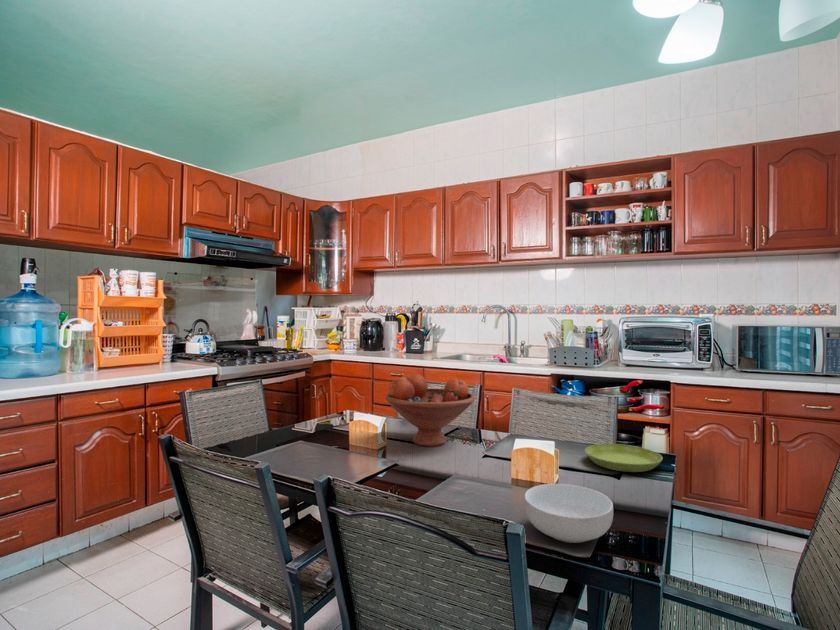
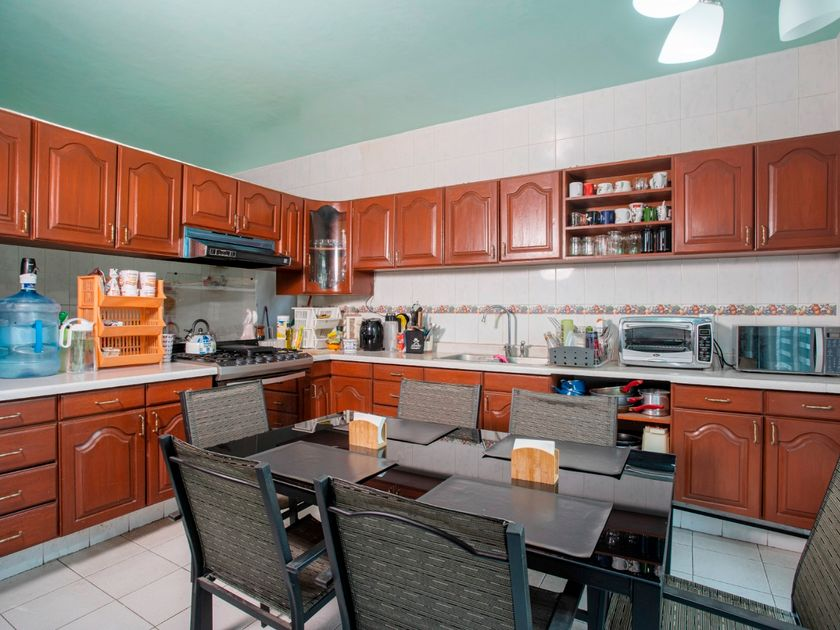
- fruit bowl [384,373,476,448]
- saucer [584,443,664,473]
- cereal bowl [523,483,614,544]
